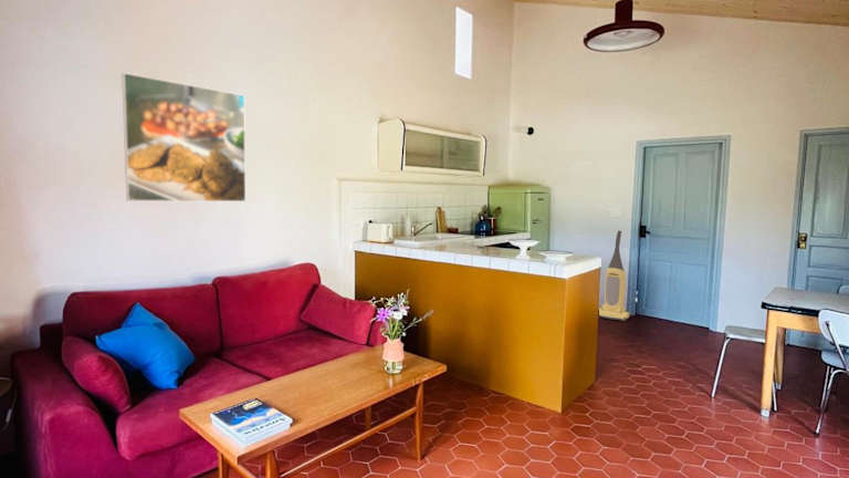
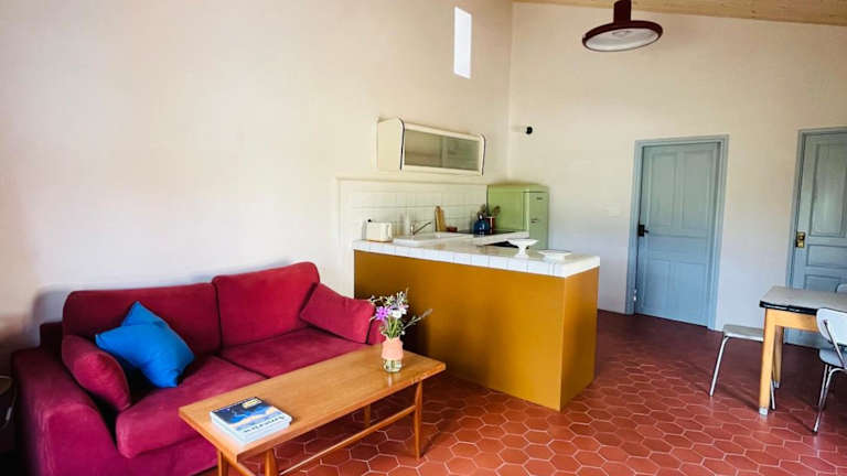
- vacuum cleaner [598,230,631,322]
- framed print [120,72,247,202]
